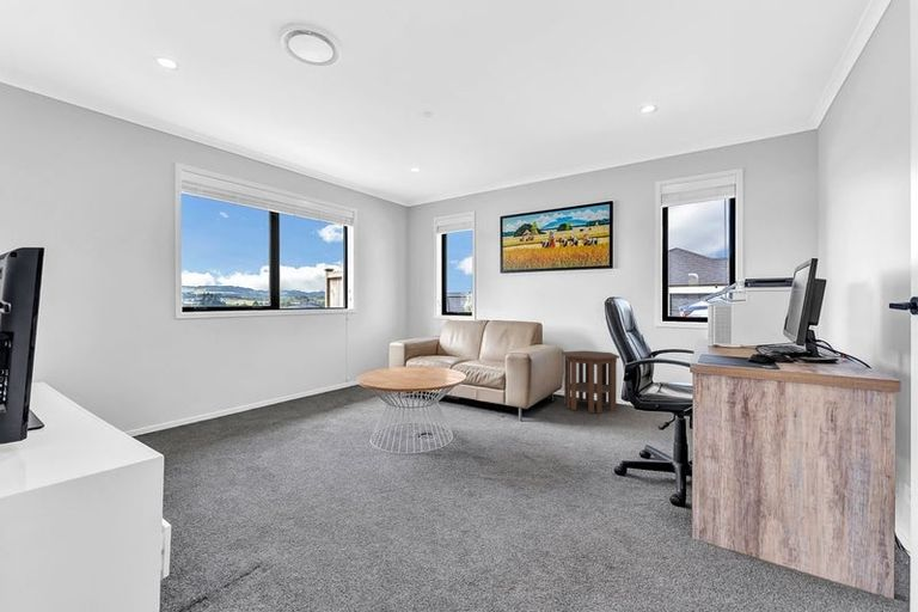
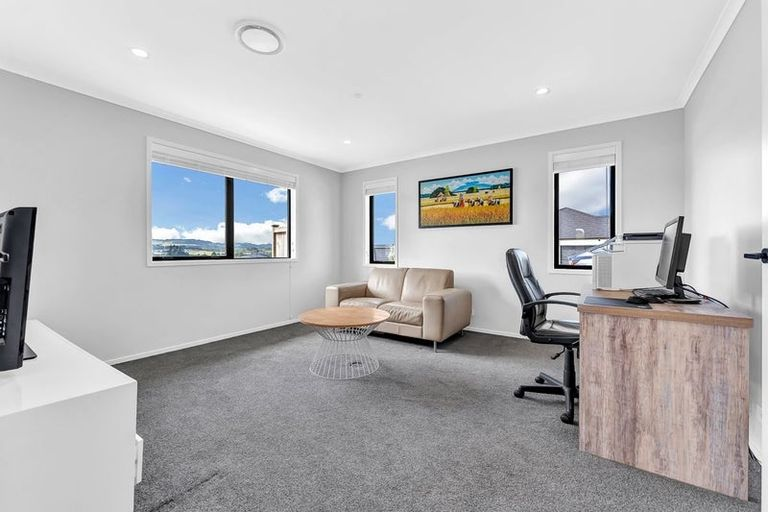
- side table [561,349,620,415]
